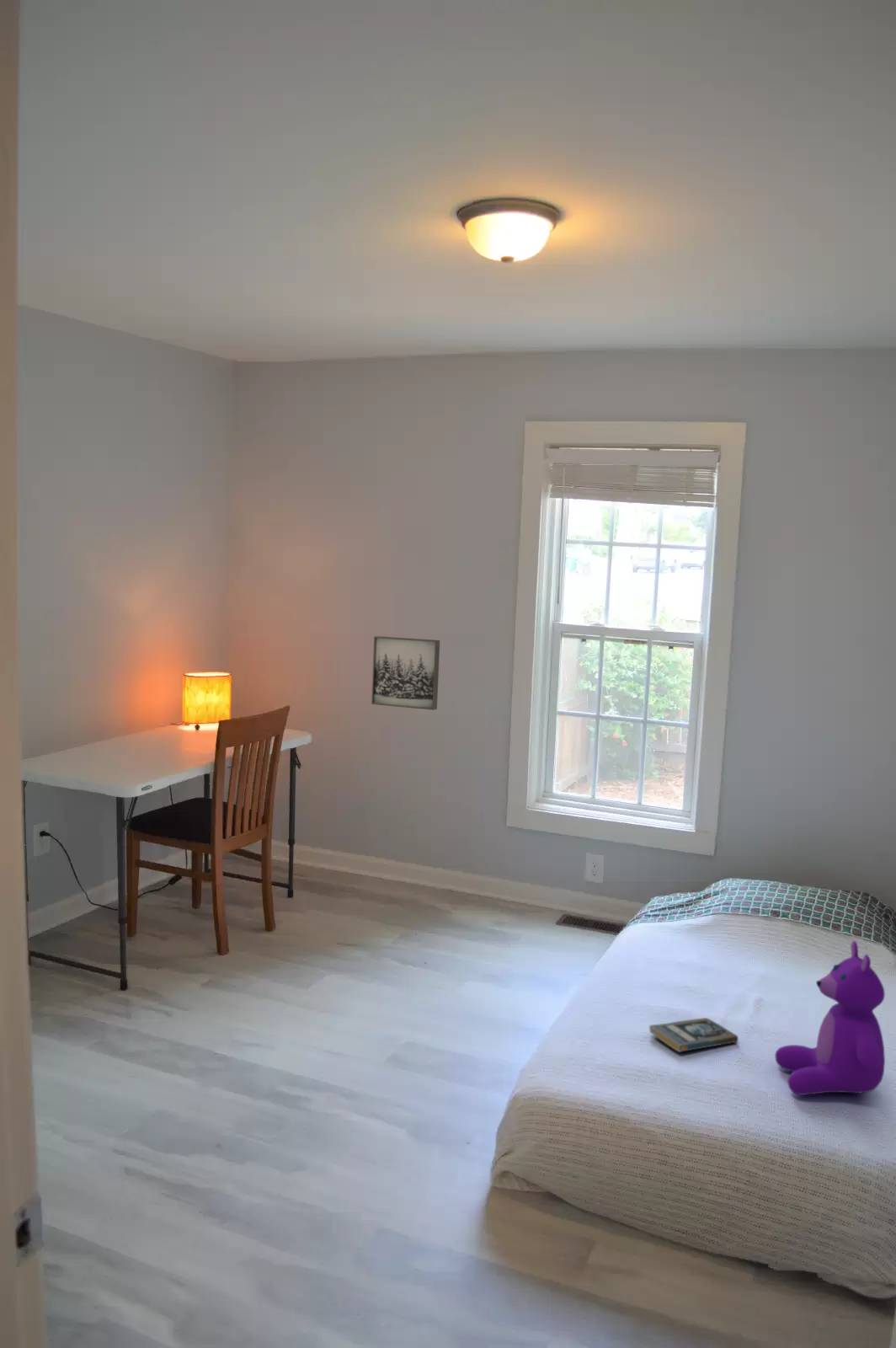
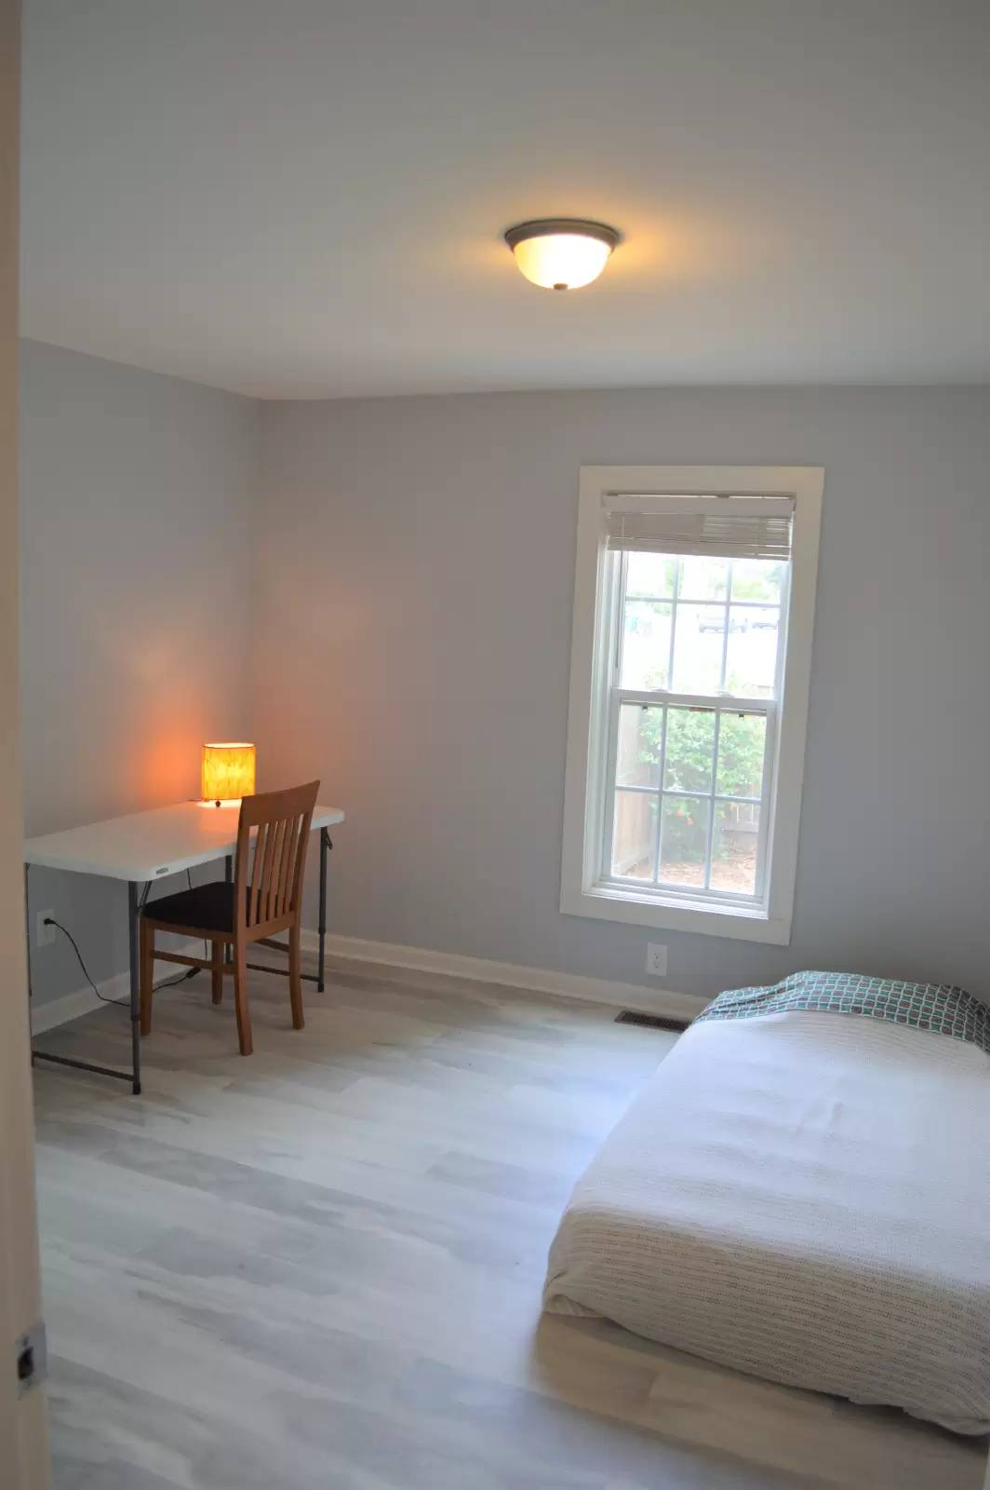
- wall art [371,635,440,711]
- teddy bear [774,940,886,1096]
- book [648,1017,739,1053]
